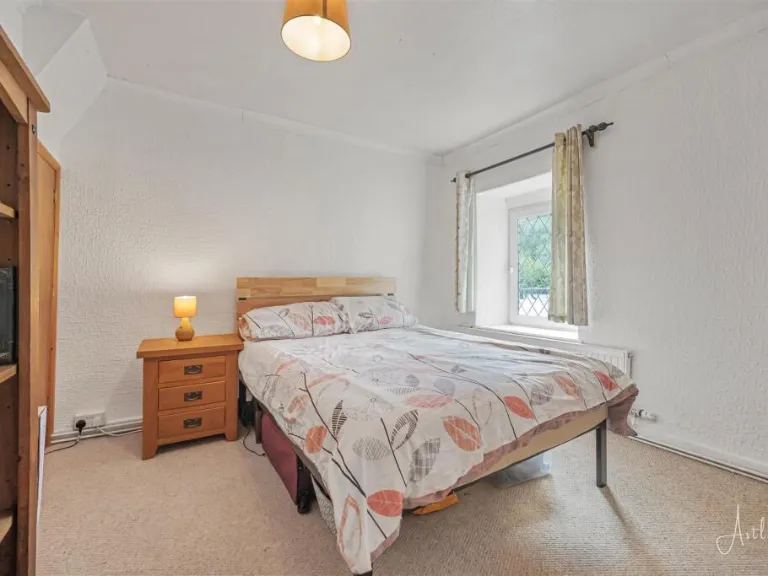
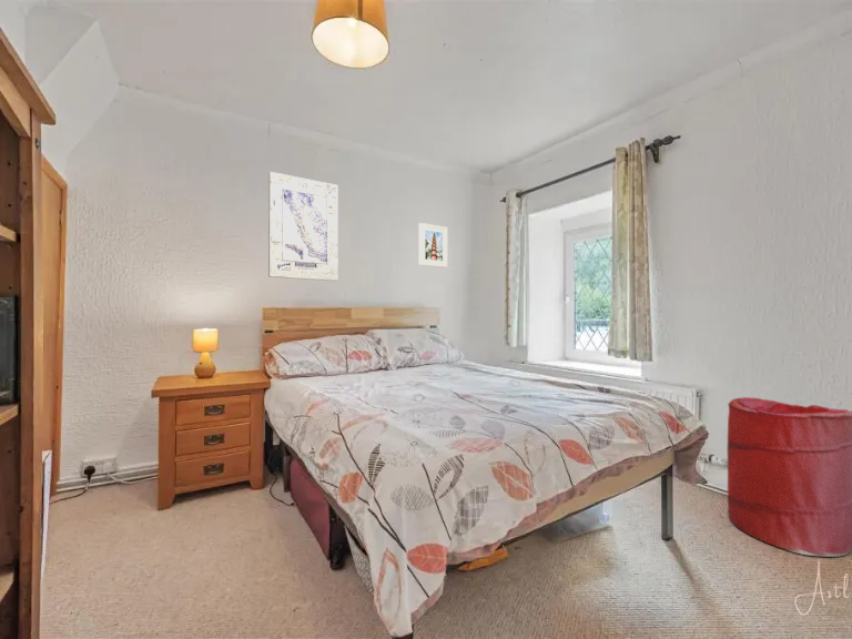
+ laundry hamper [727,396,852,558]
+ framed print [418,222,449,268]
+ wall art [267,171,339,282]
